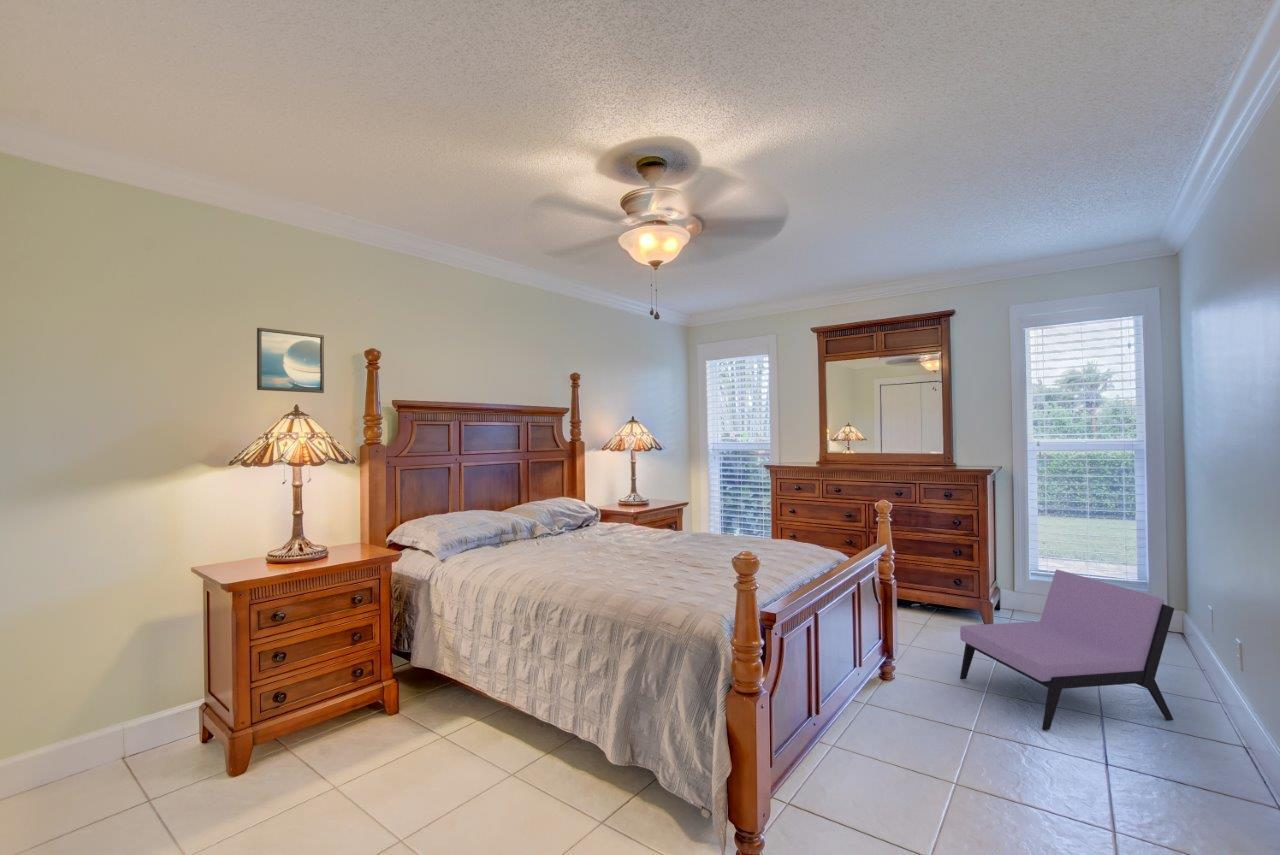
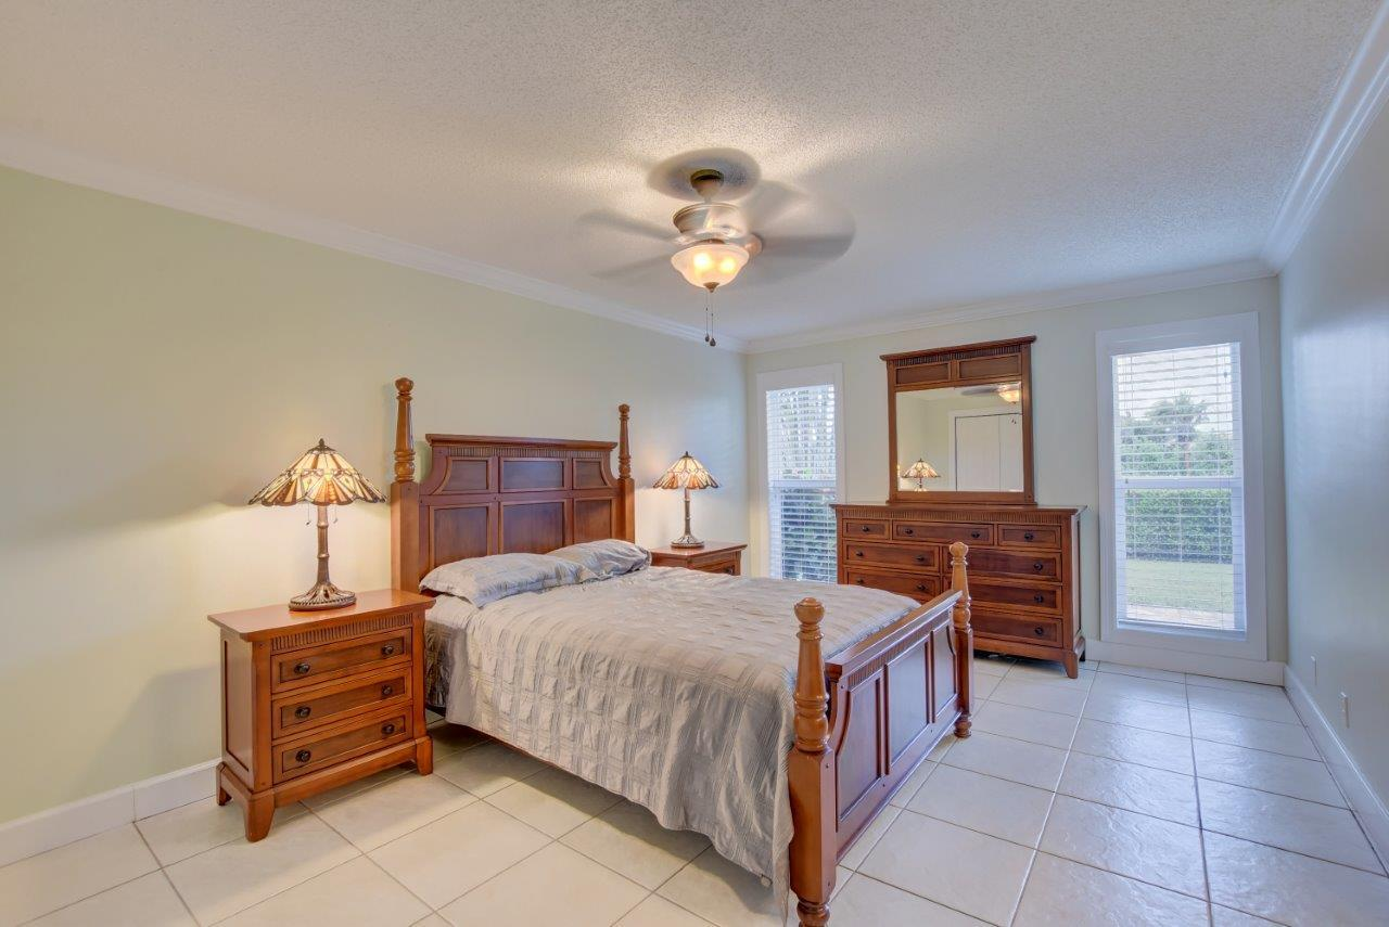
- armchair [959,569,1175,731]
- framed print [256,327,325,394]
